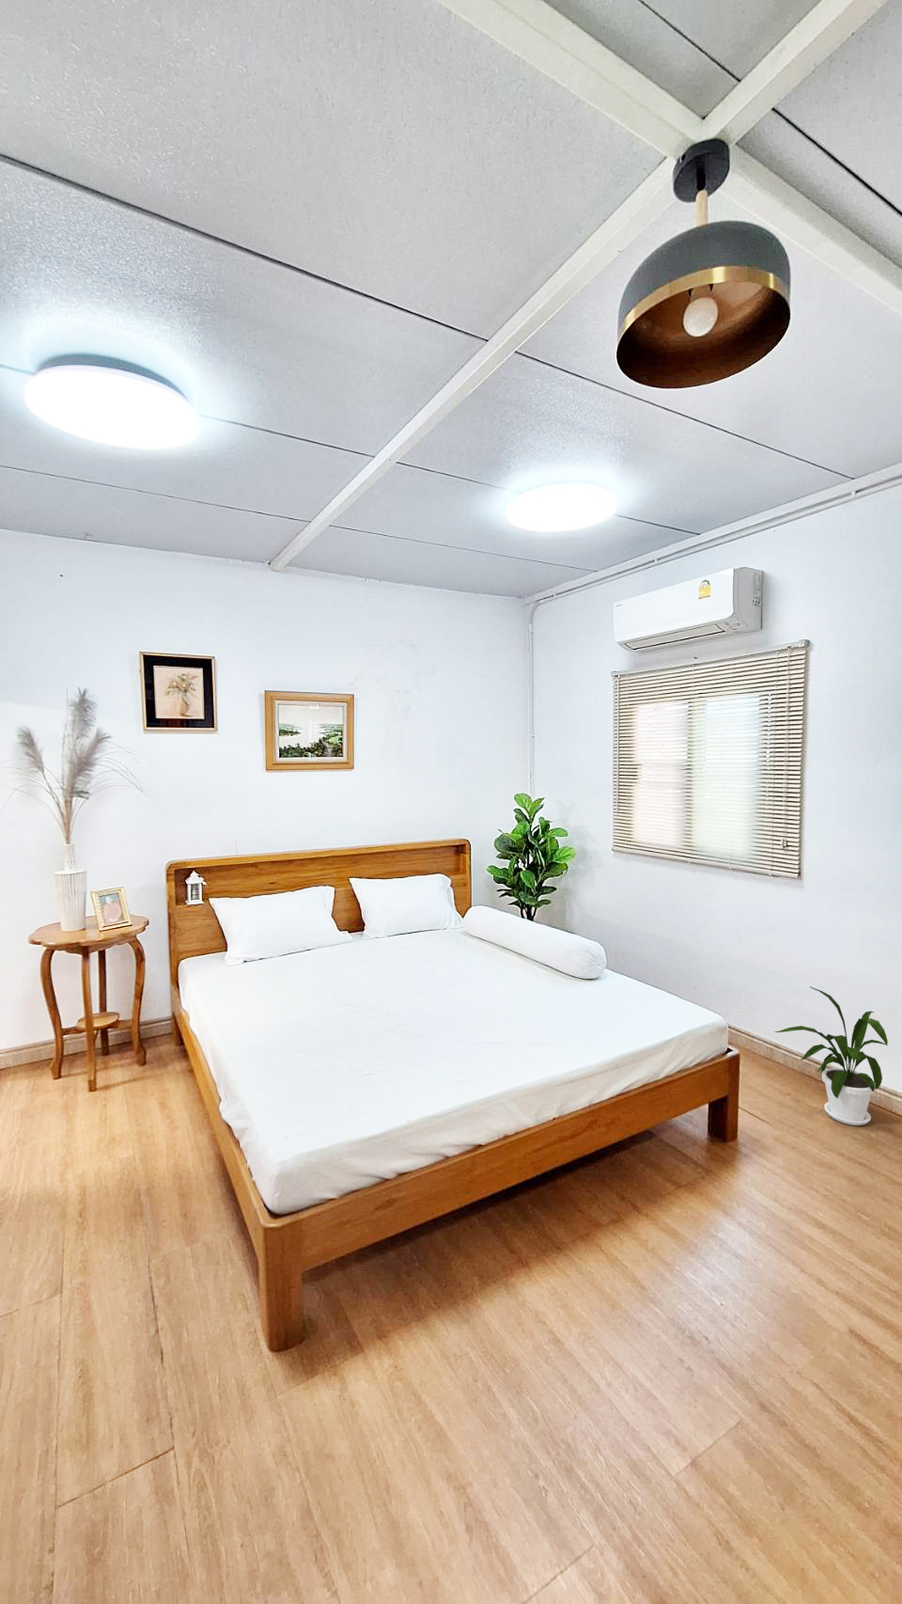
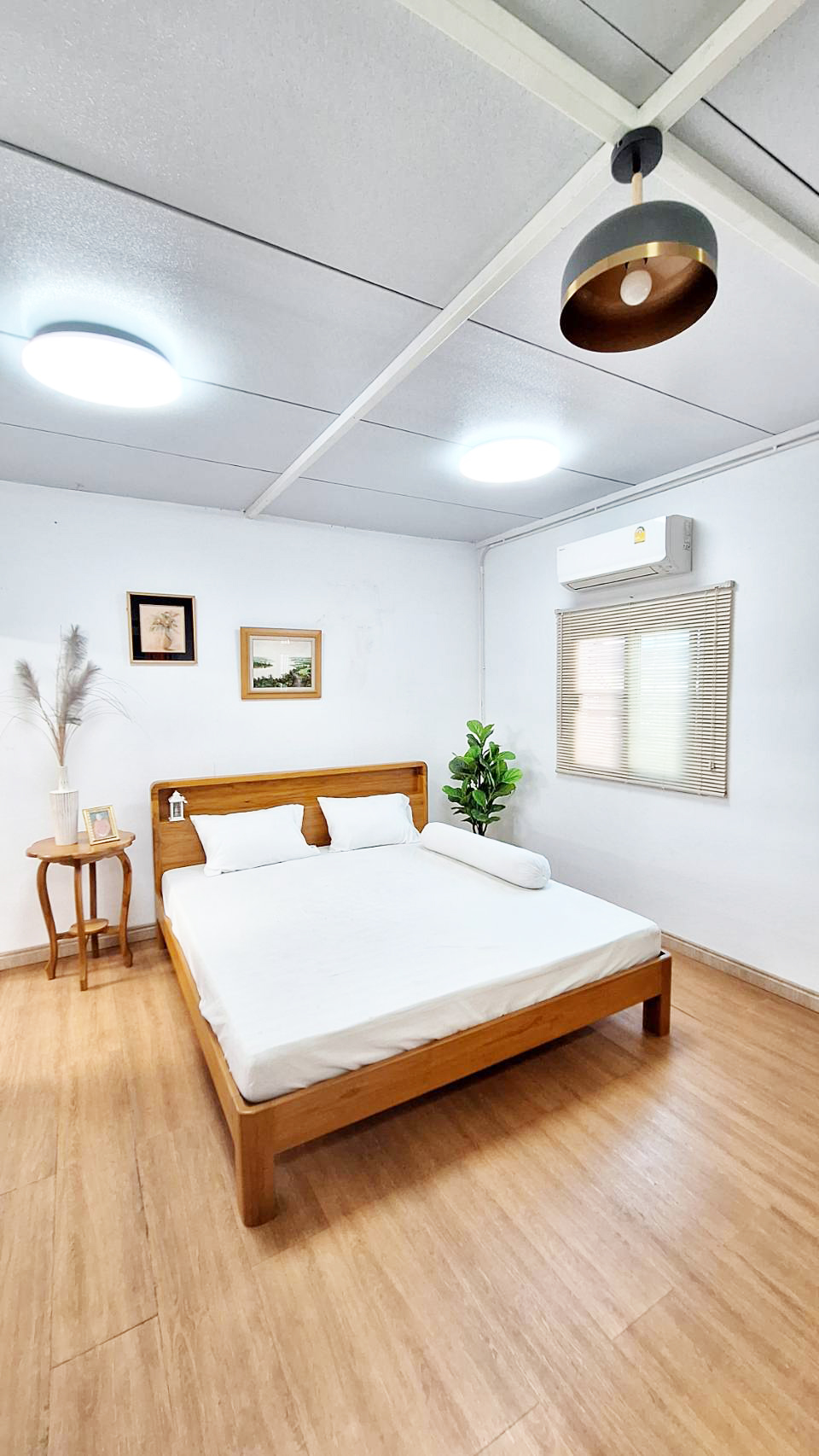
- house plant [773,985,889,1126]
